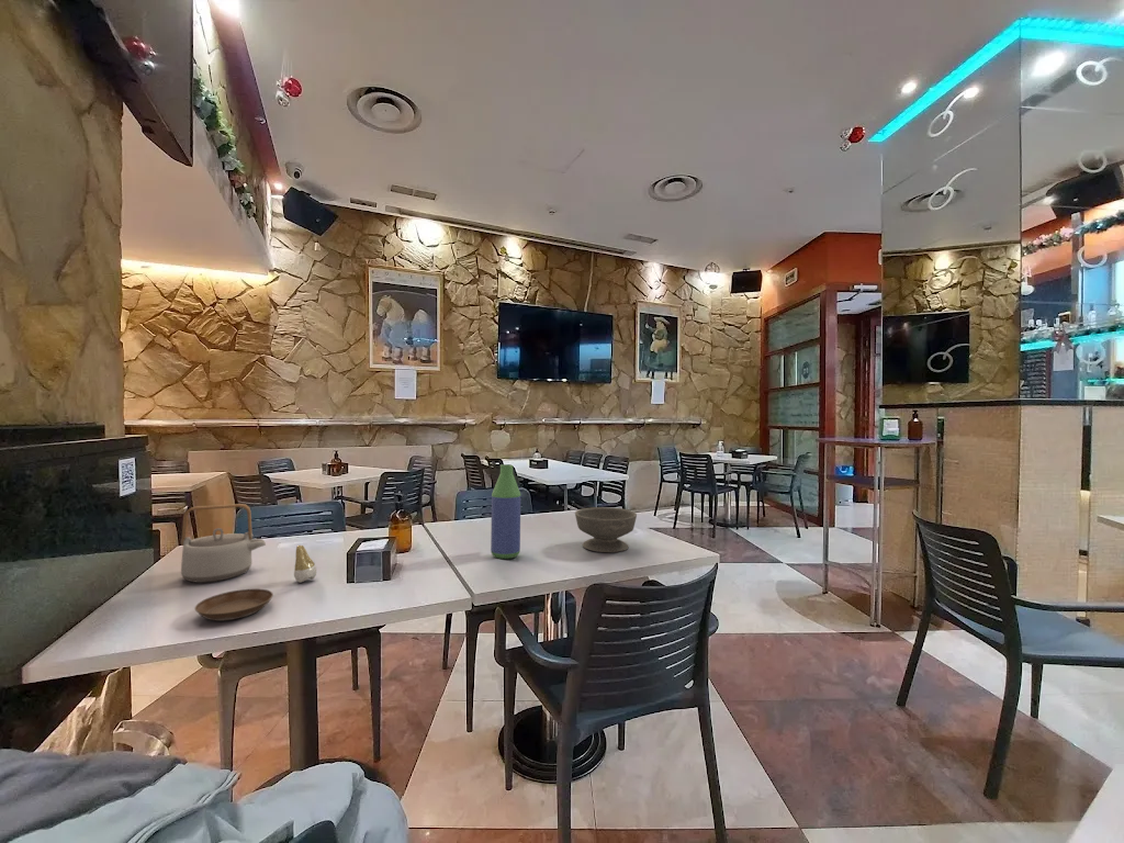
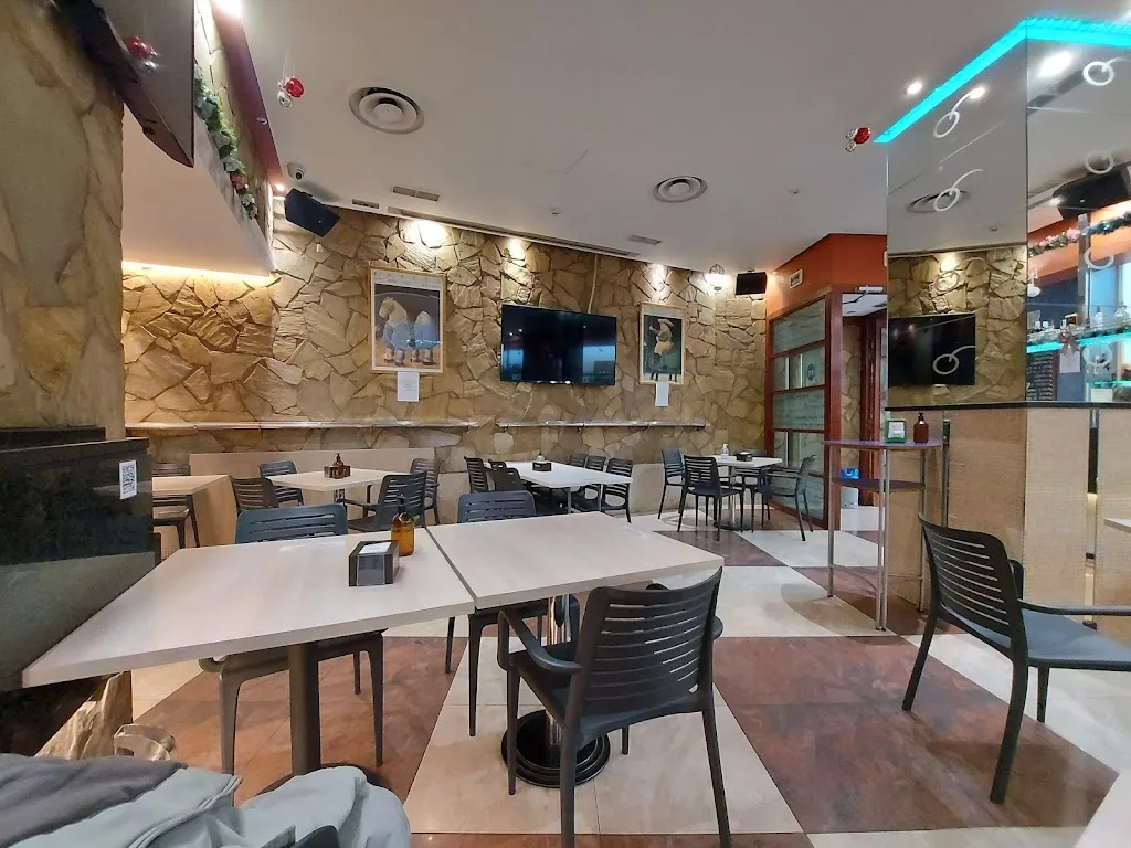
- tooth [293,544,317,584]
- teapot [180,503,267,584]
- bottle [490,463,521,560]
- saucer [194,587,274,622]
- bowl [574,506,638,553]
